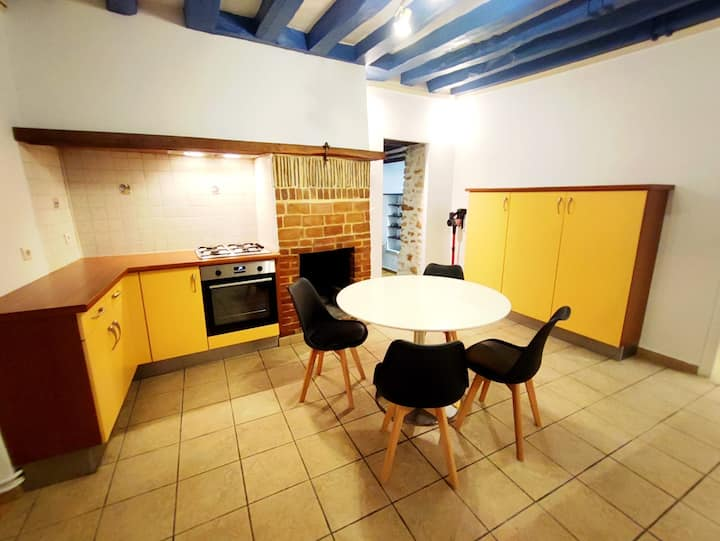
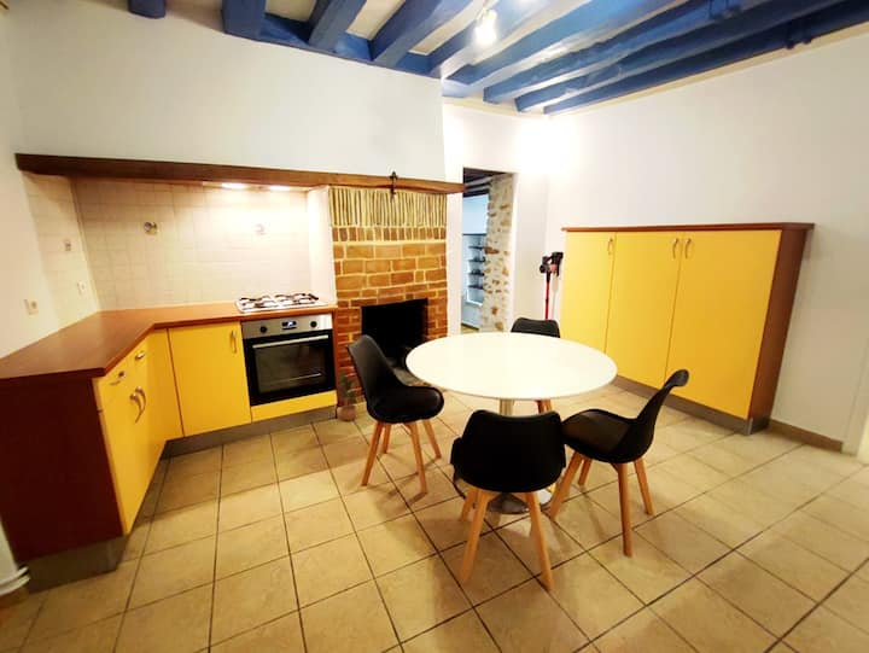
+ potted plant [332,368,362,421]
